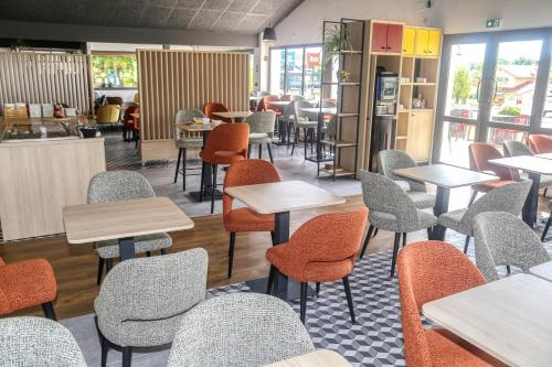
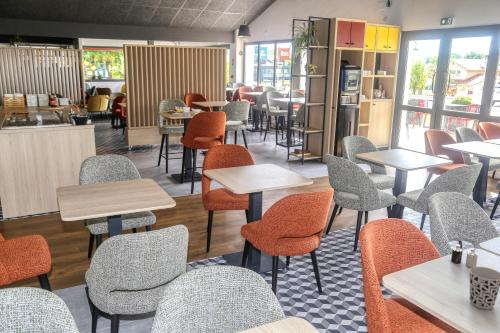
+ cup [468,266,500,310]
+ candle [450,243,479,268]
